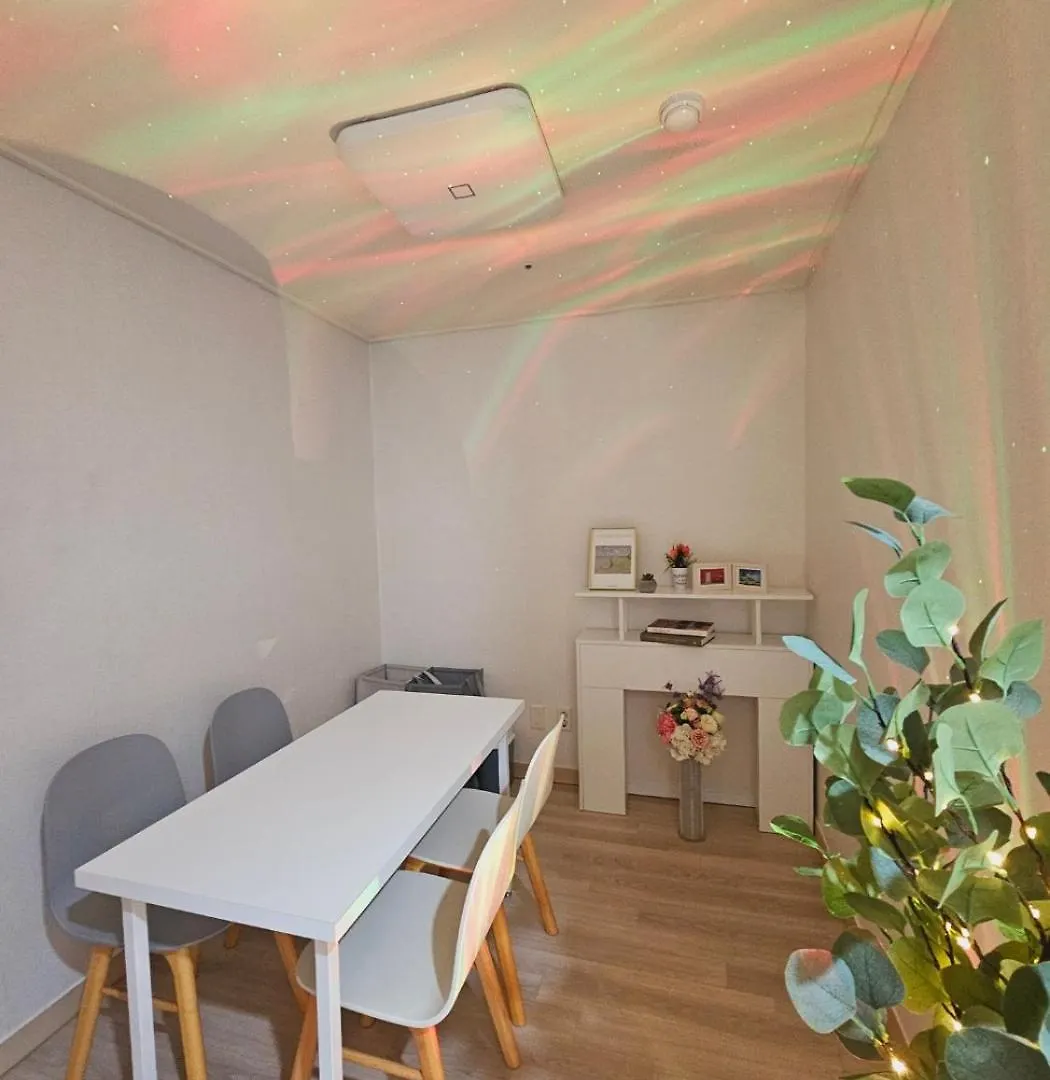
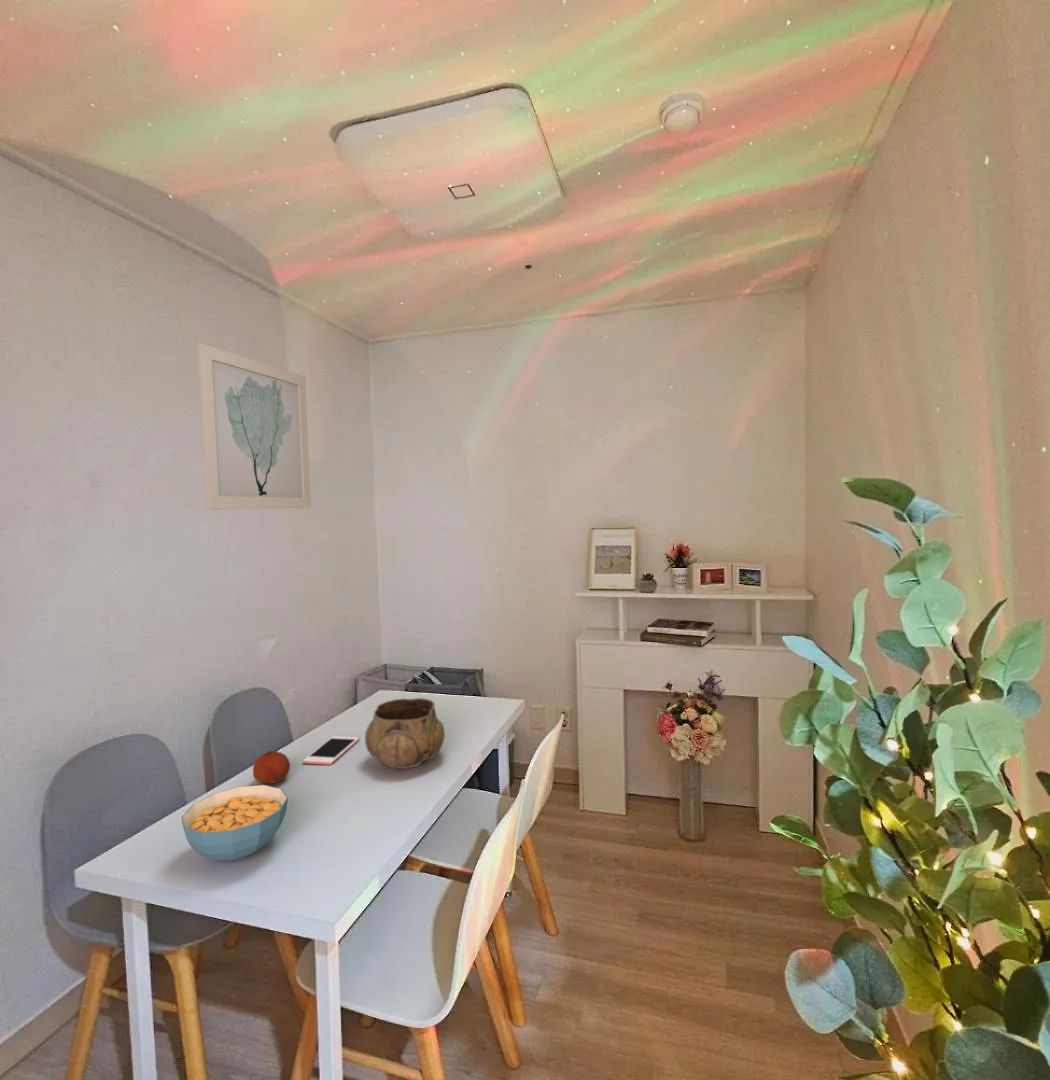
+ cereal bowl [180,784,289,862]
+ wall art [196,342,312,510]
+ fruit [252,750,291,785]
+ decorative bowl [364,697,446,770]
+ cell phone [302,735,360,766]
